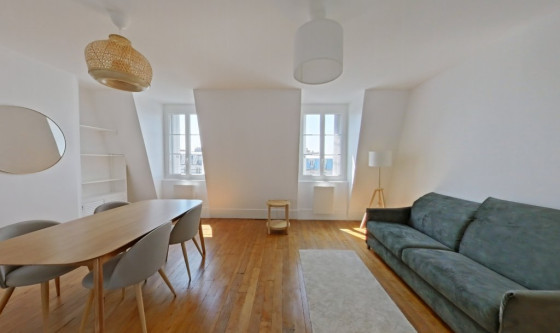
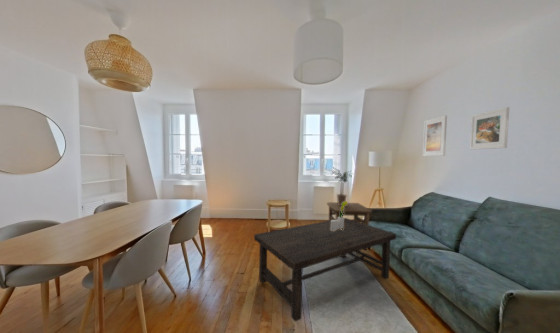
+ potted plant [329,166,353,205]
+ side table [326,201,373,251]
+ bouquet [330,200,348,231]
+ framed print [422,115,448,157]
+ coffee table [253,217,397,322]
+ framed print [469,106,510,151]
